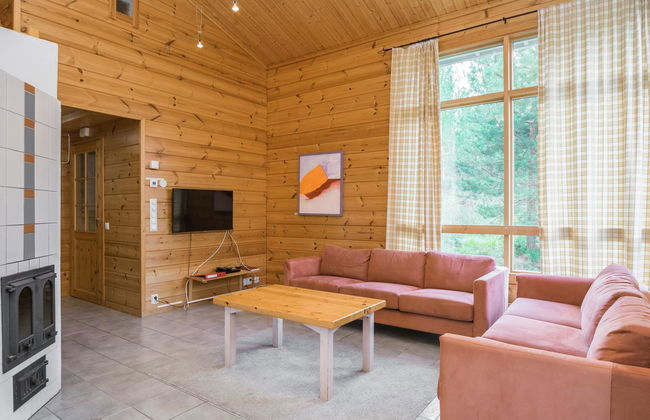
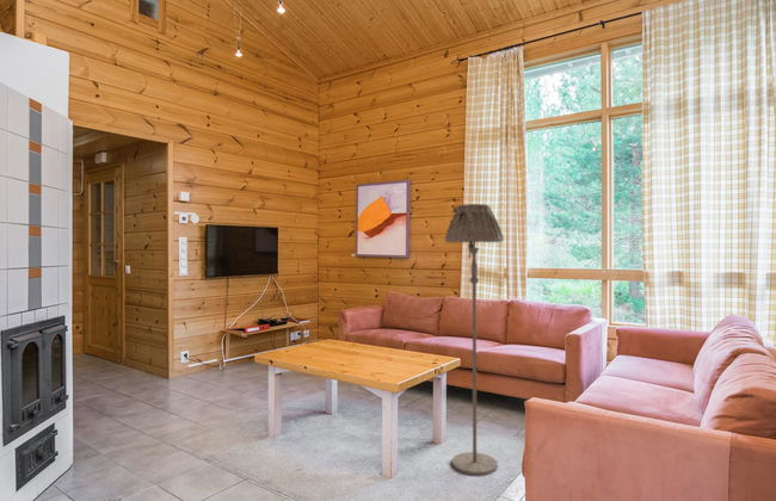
+ floor lamp [443,203,505,476]
